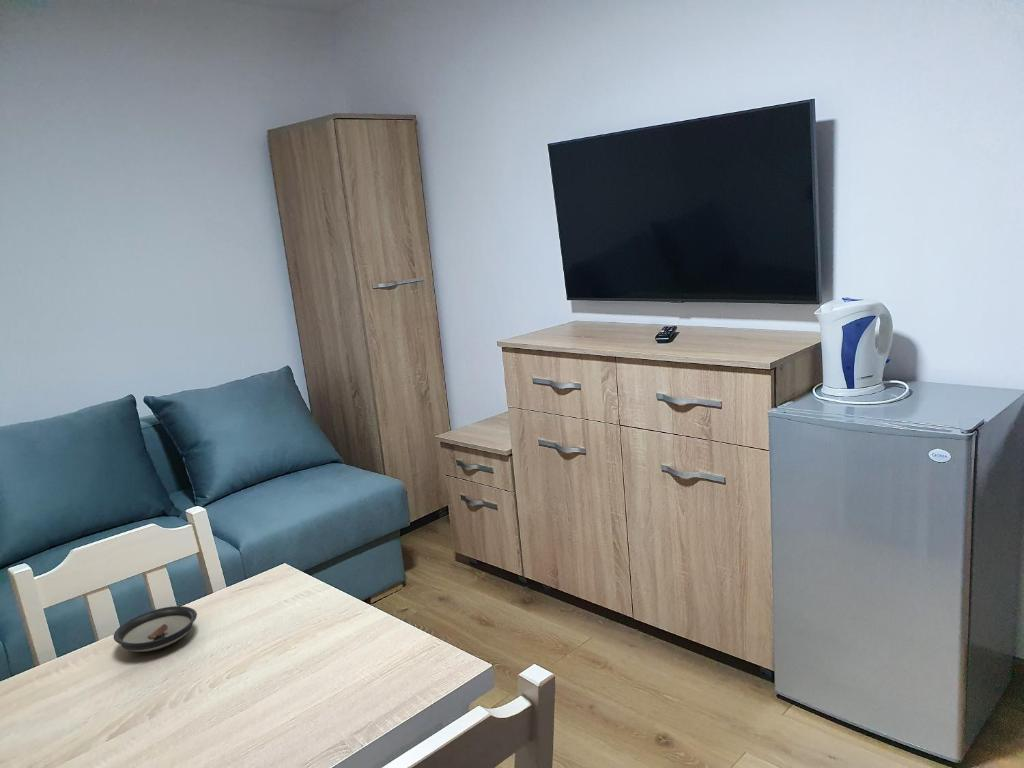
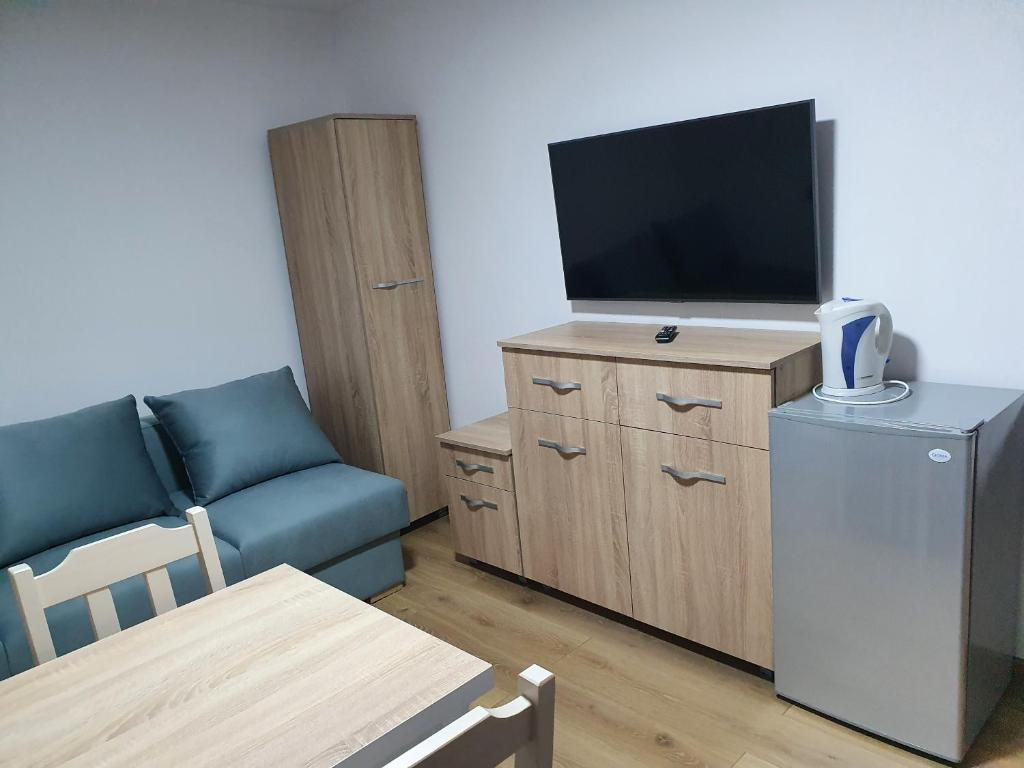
- saucer [113,605,198,653]
